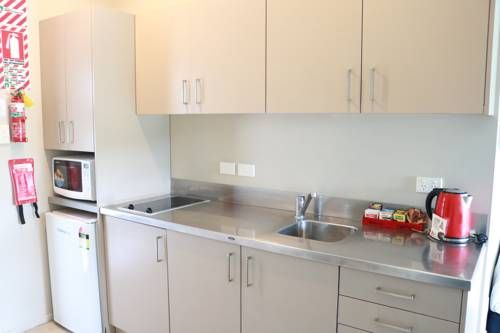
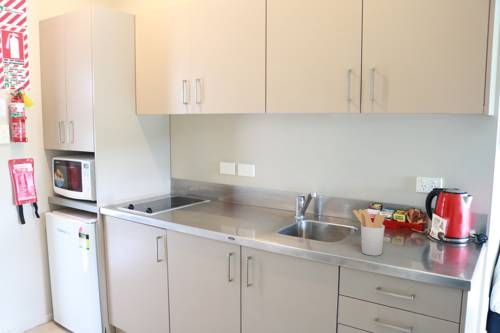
+ utensil holder [352,208,386,257]
